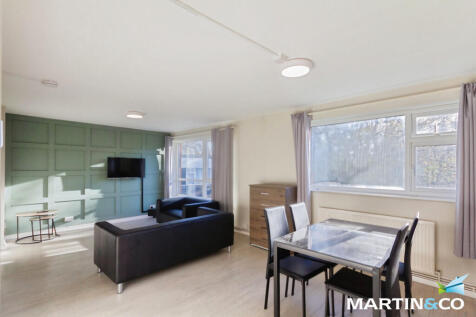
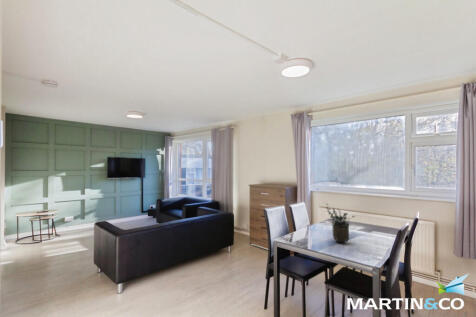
+ potted plant [325,202,356,244]
